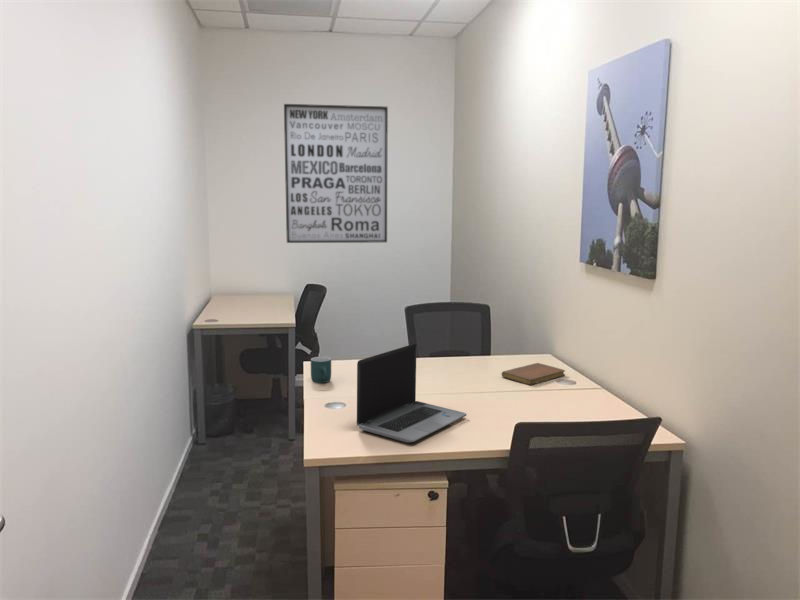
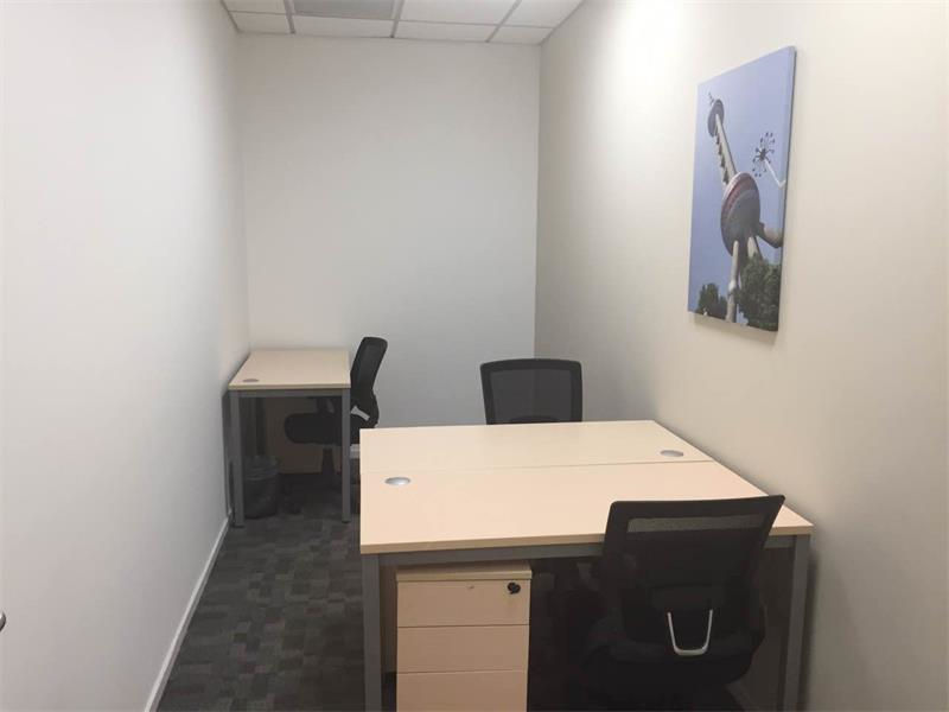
- wall art [283,103,389,244]
- mug [310,356,332,384]
- laptop computer [356,343,468,444]
- notebook [501,362,566,386]
